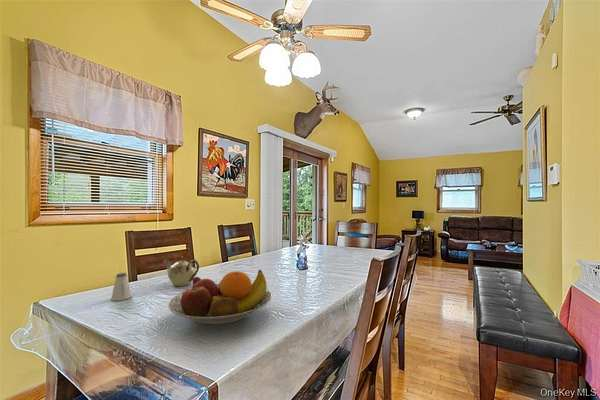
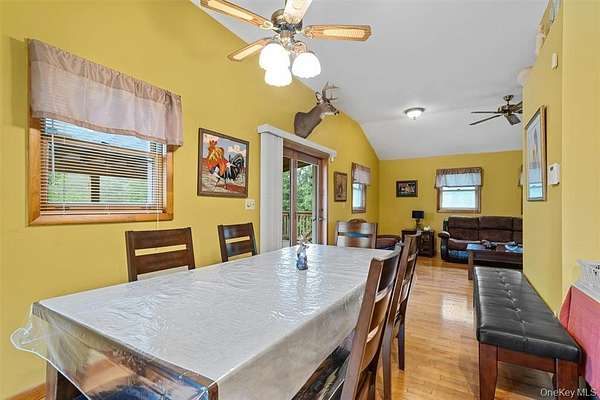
- fruit bowl [167,269,273,326]
- teapot [162,255,200,287]
- saltshaker [110,272,132,302]
